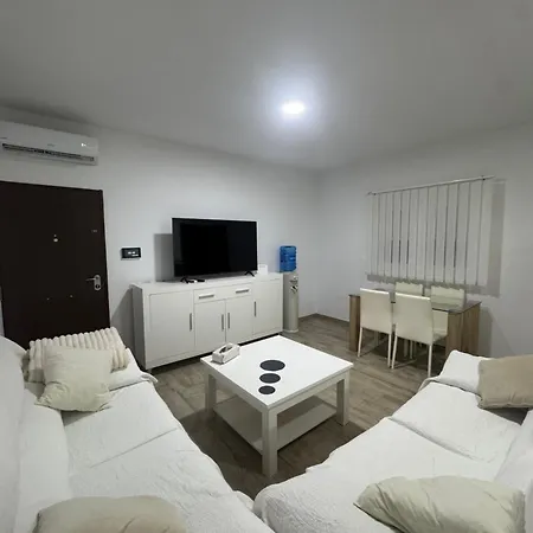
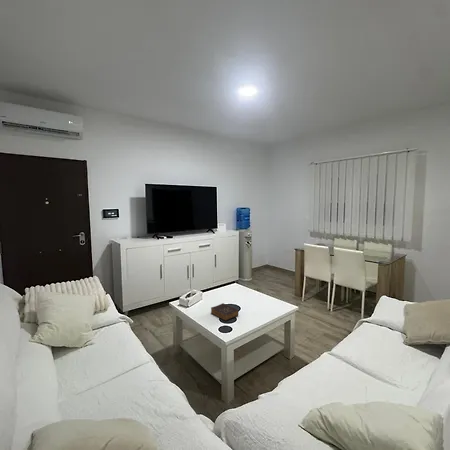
+ book [210,302,239,322]
